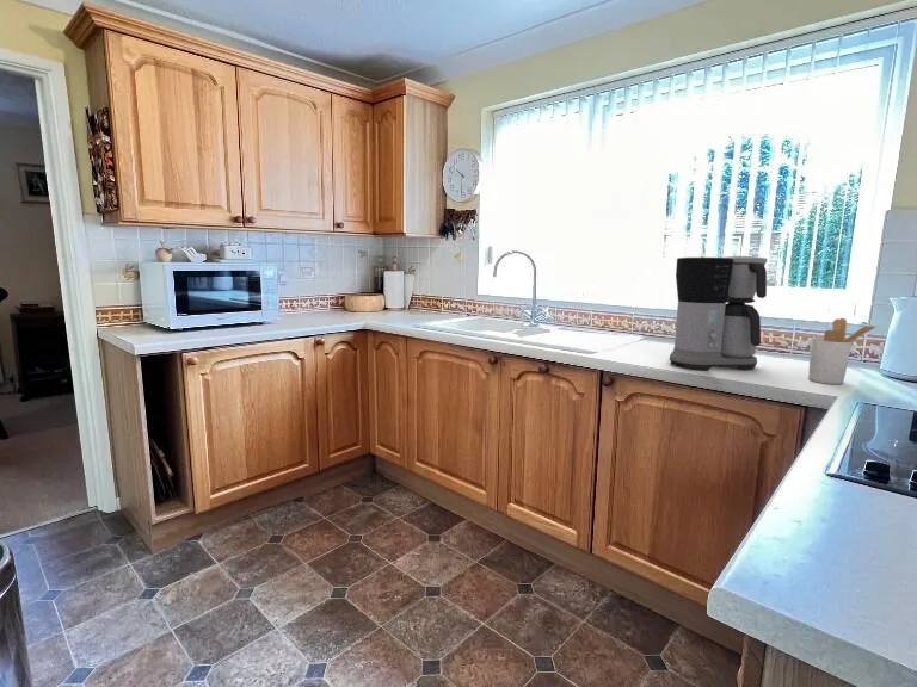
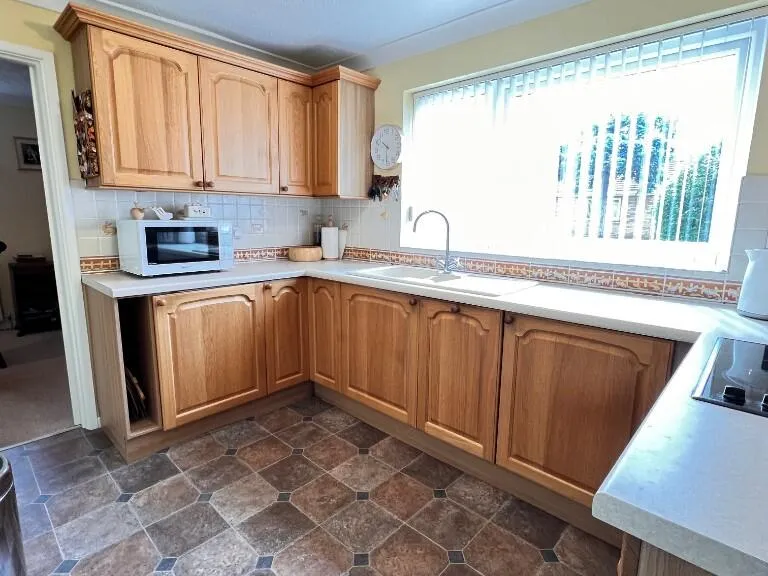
- coffee maker [669,255,768,371]
- utensil holder [807,317,879,385]
